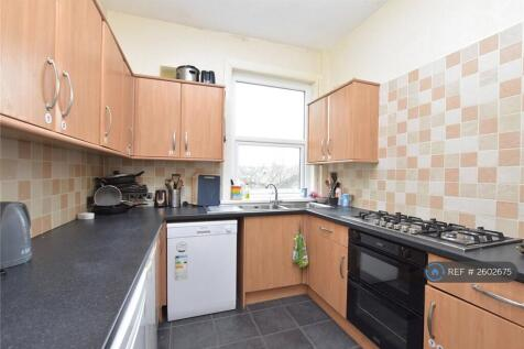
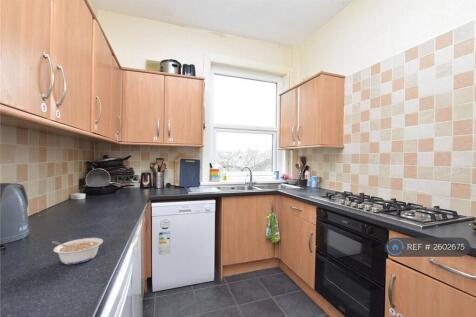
+ legume [51,237,104,265]
